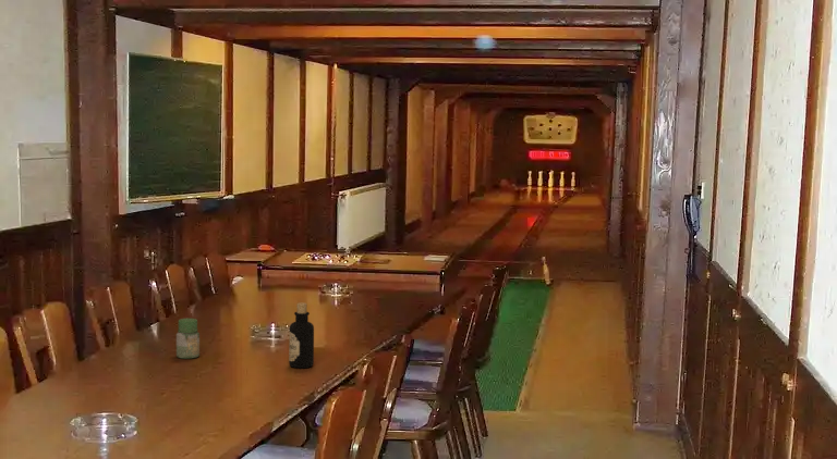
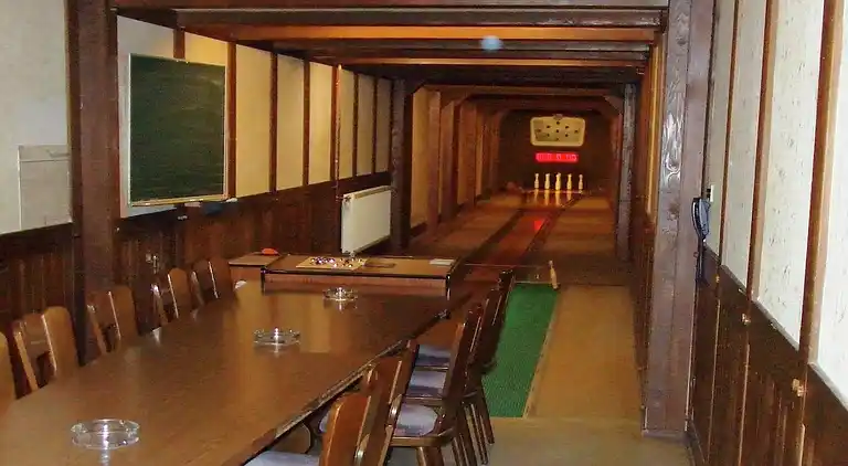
- bottle [288,301,315,369]
- jar [175,318,201,360]
